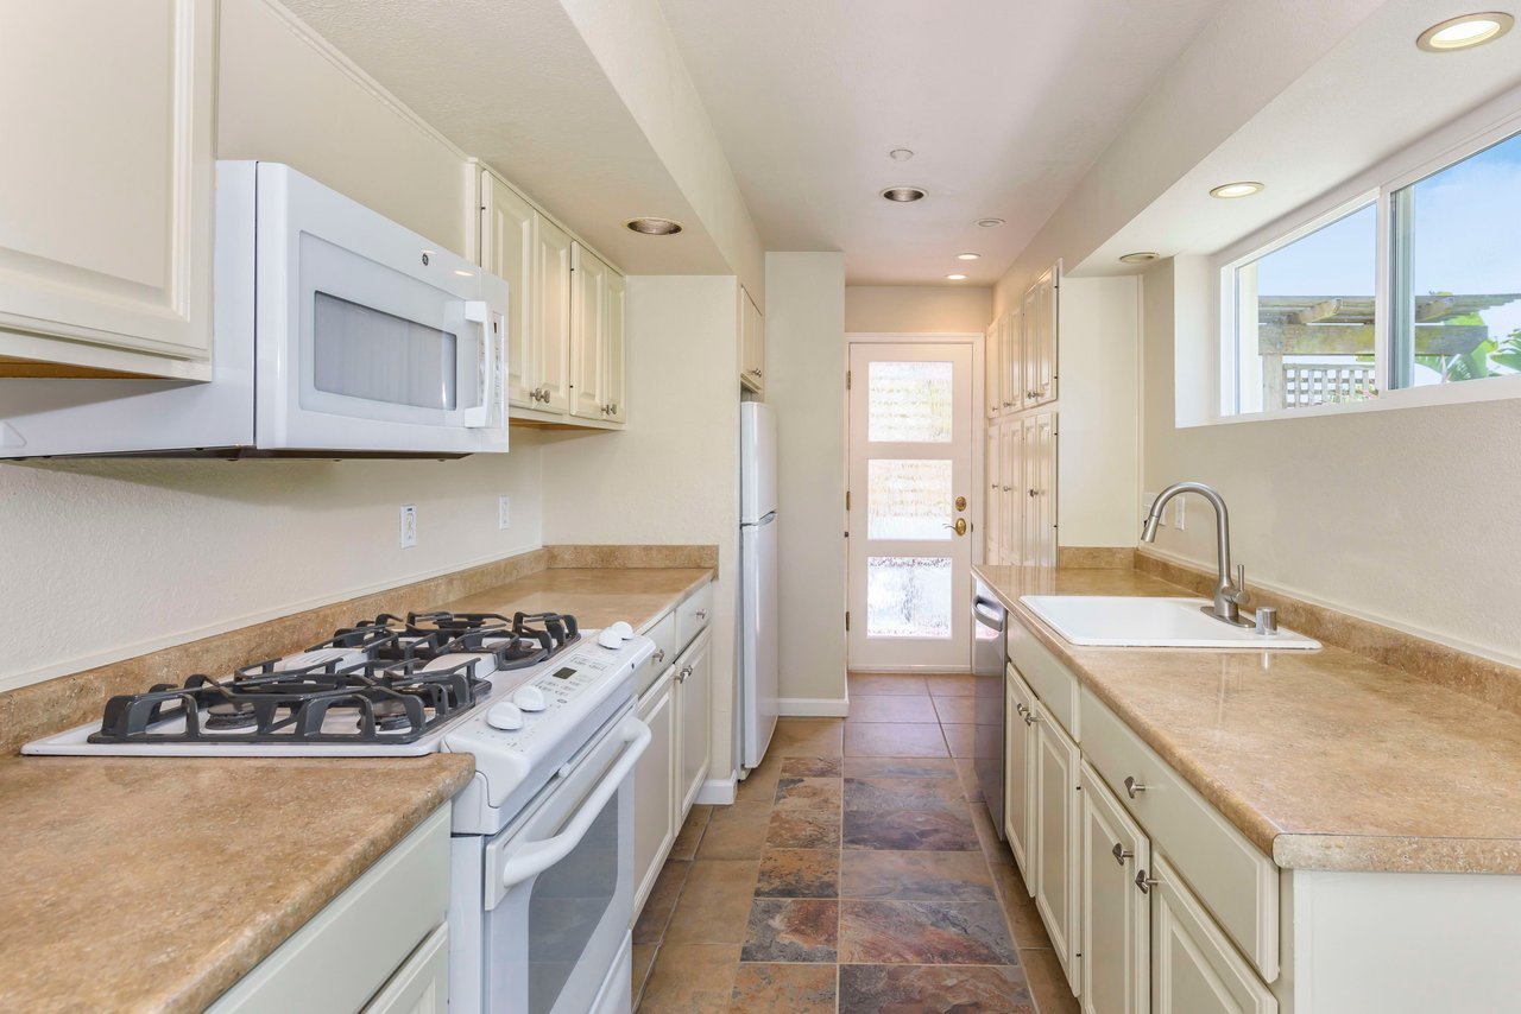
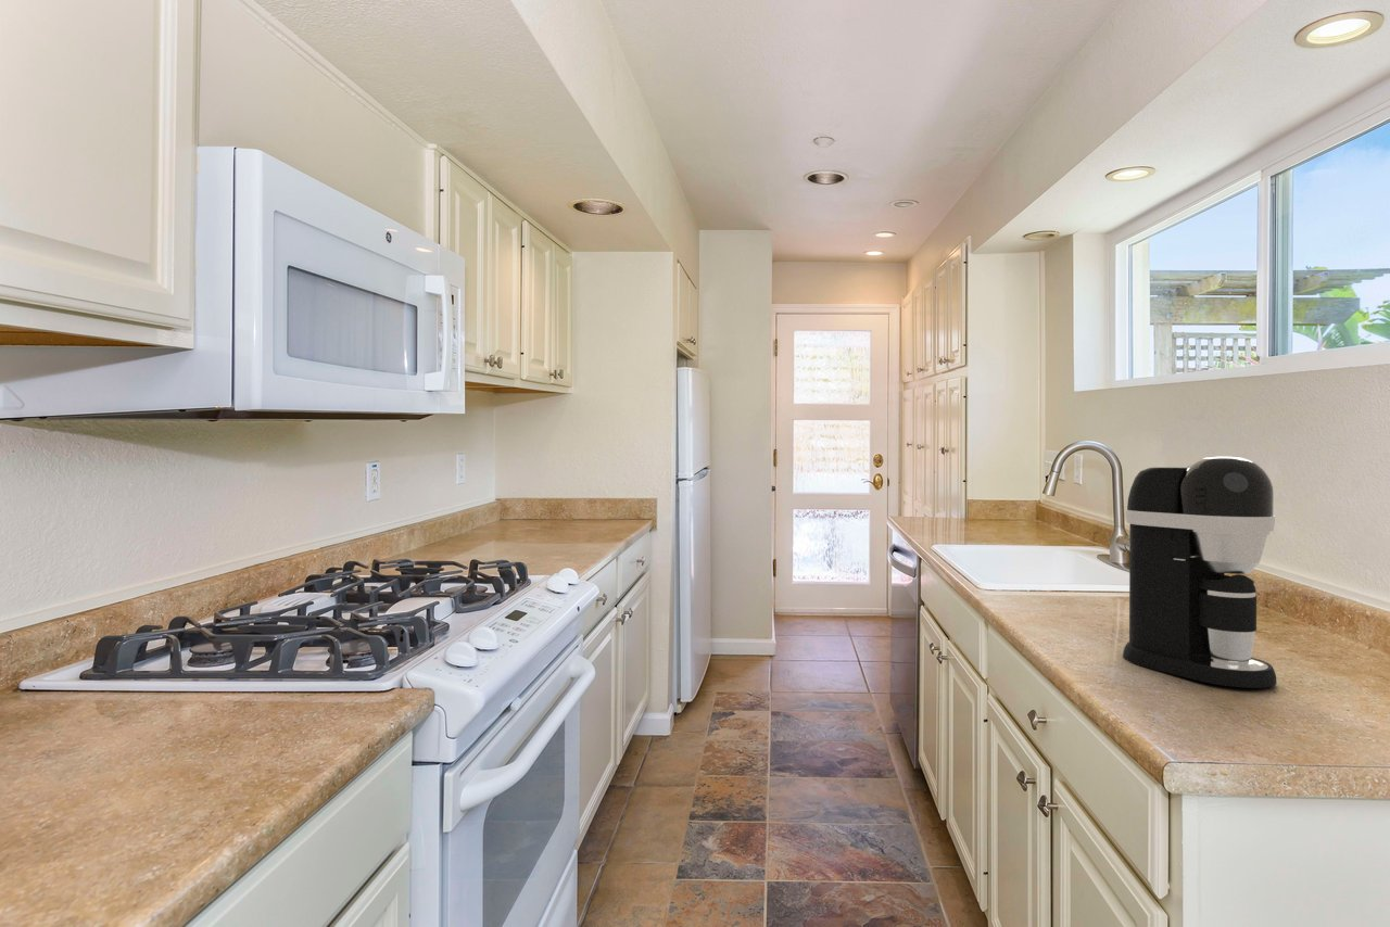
+ coffee maker [1122,455,1277,689]
